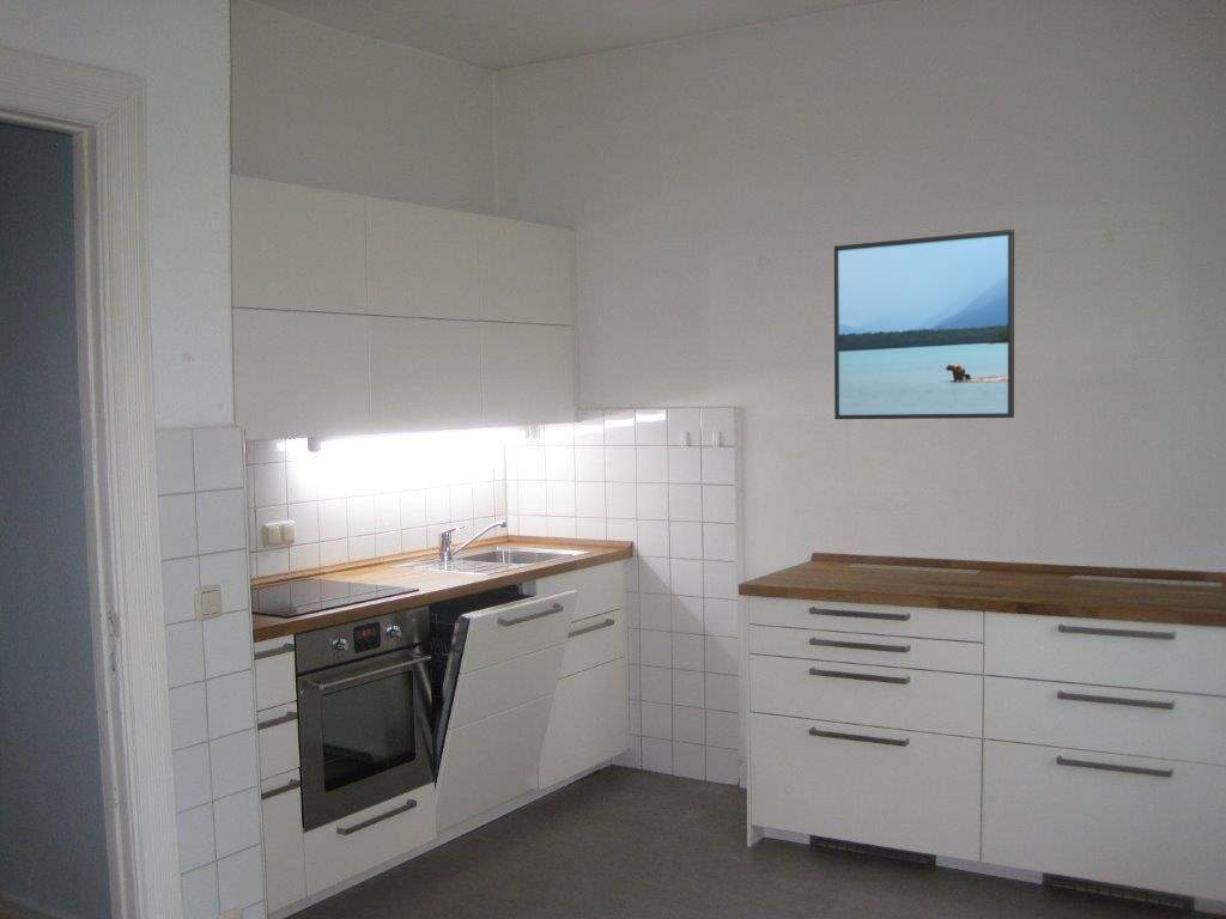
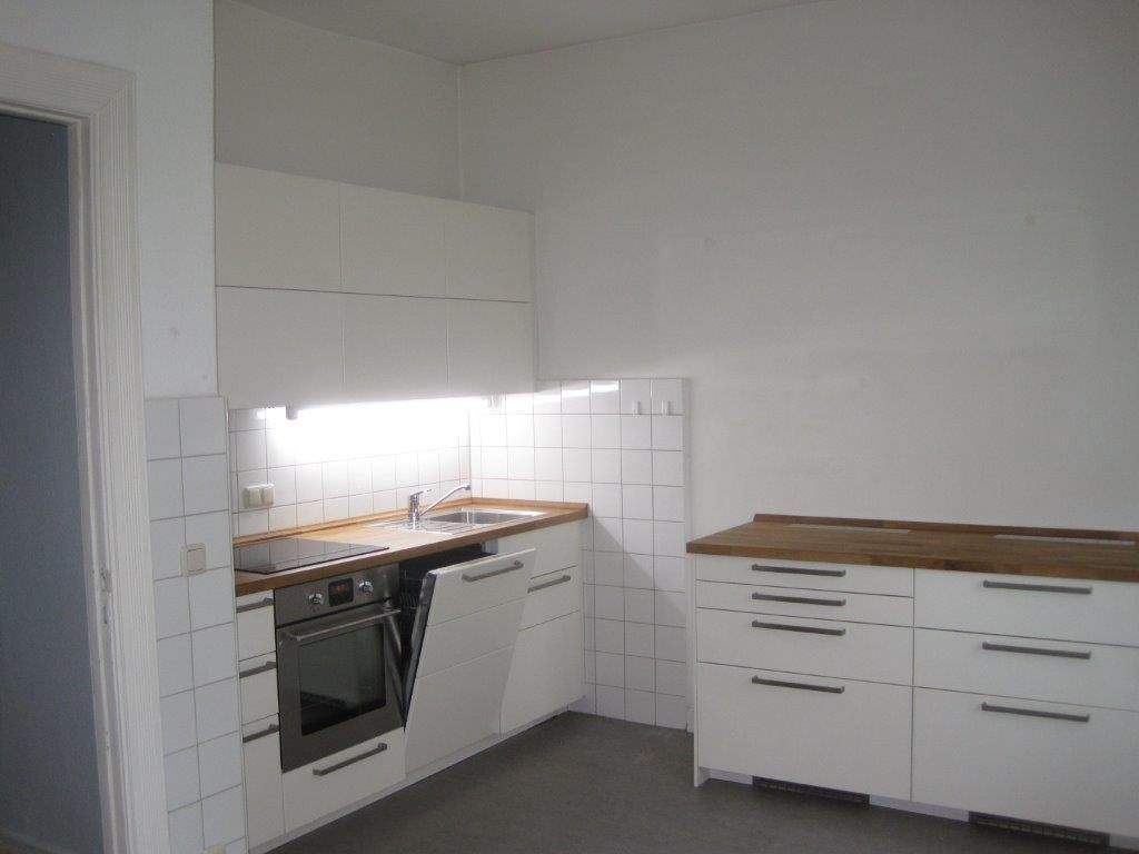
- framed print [833,229,1015,420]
